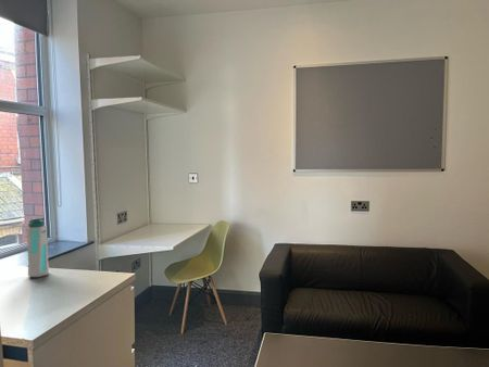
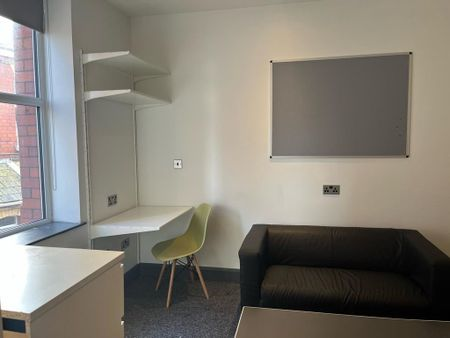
- water bottle [25,217,50,278]
